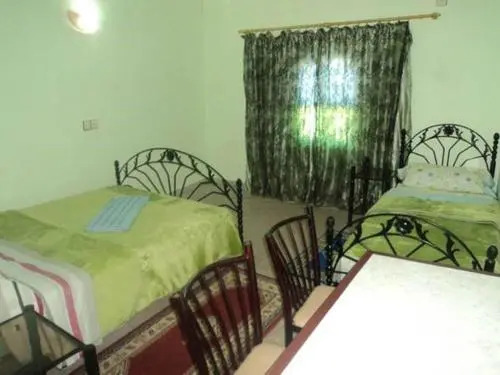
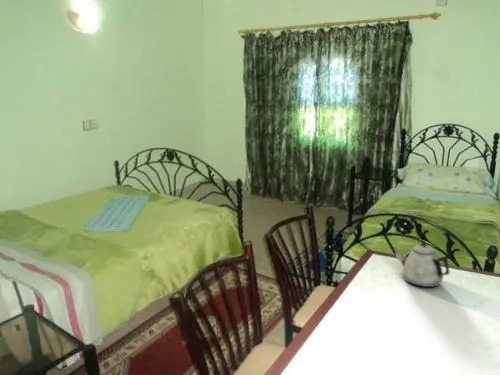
+ teapot [392,242,450,288]
